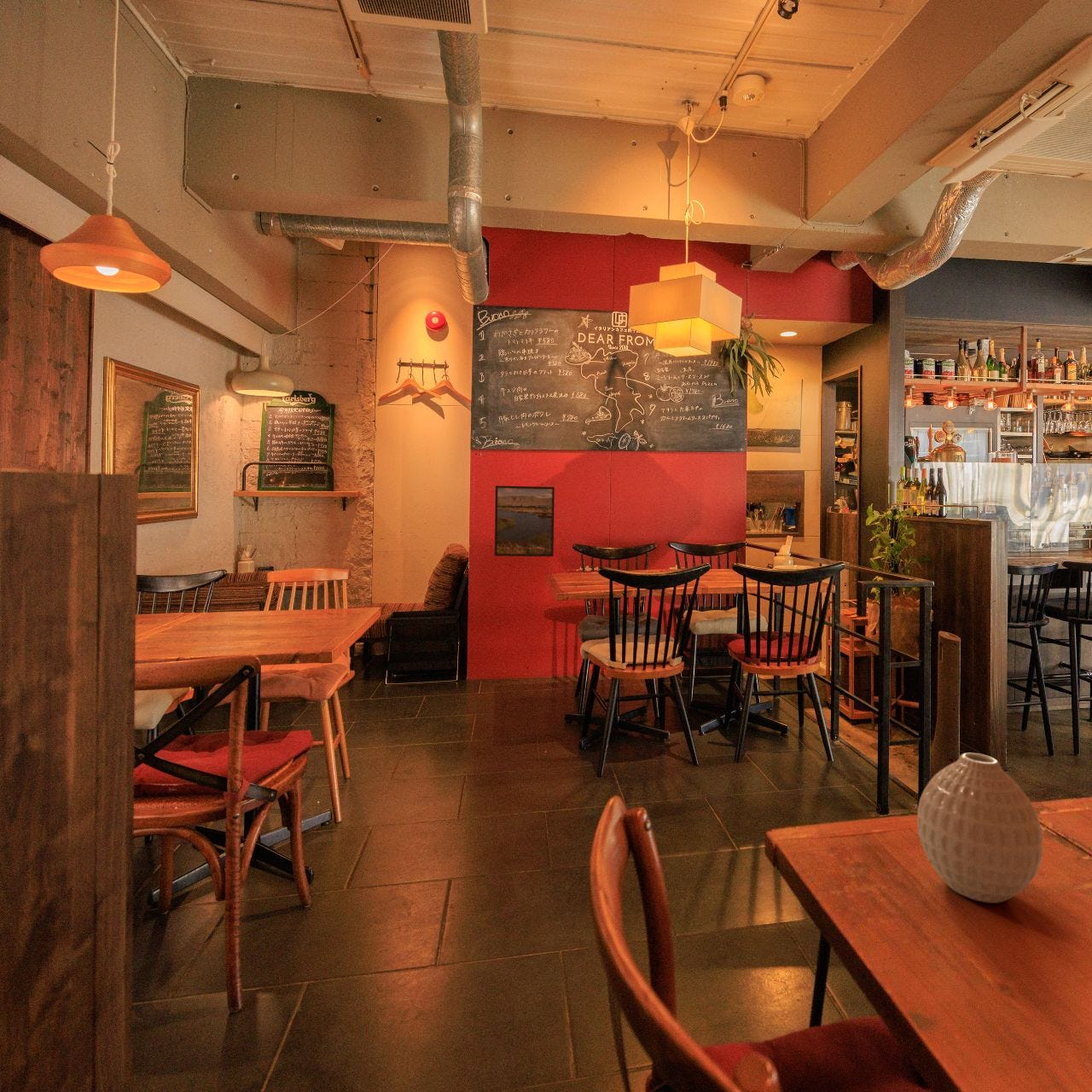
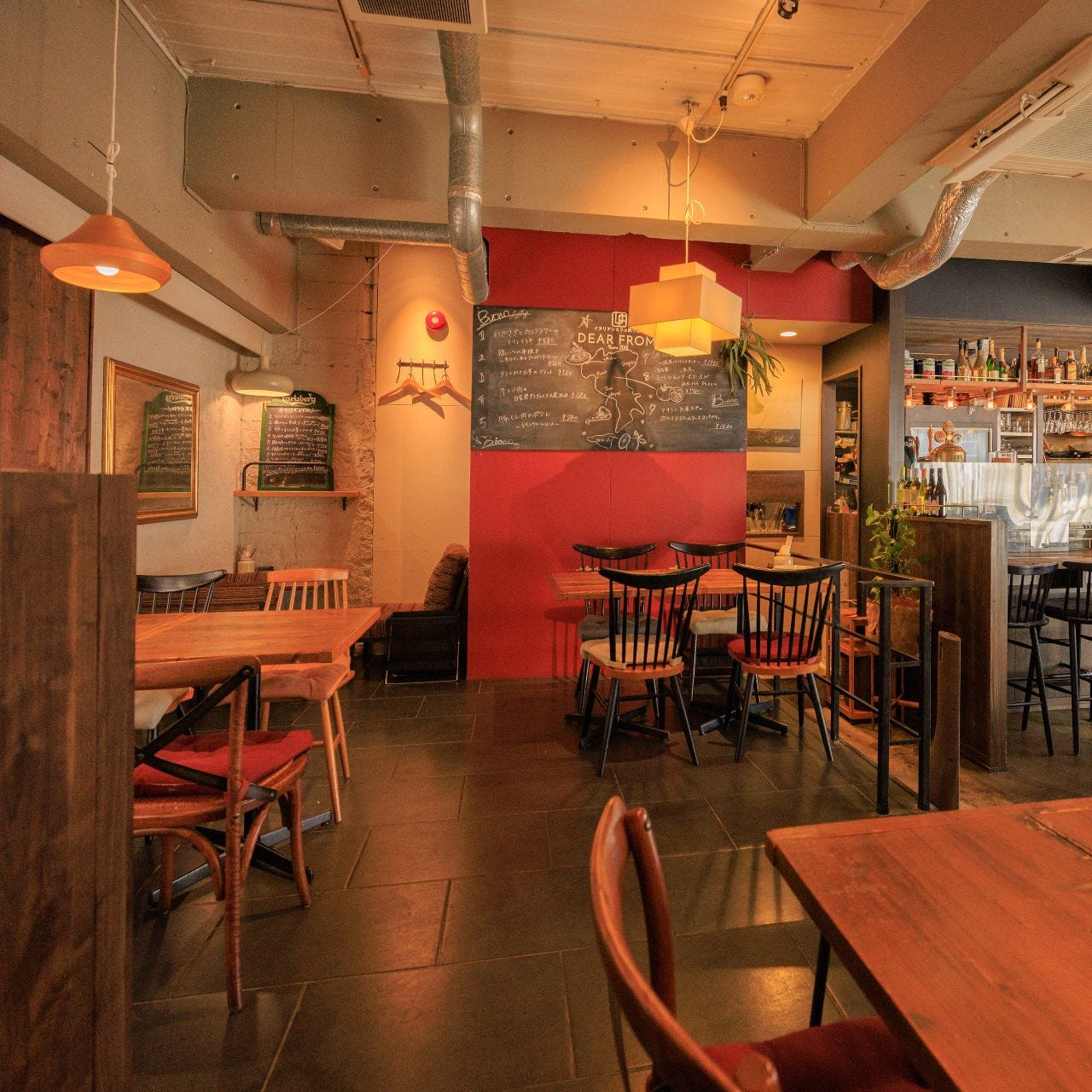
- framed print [494,485,555,557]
- vase [916,752,1043,904]
